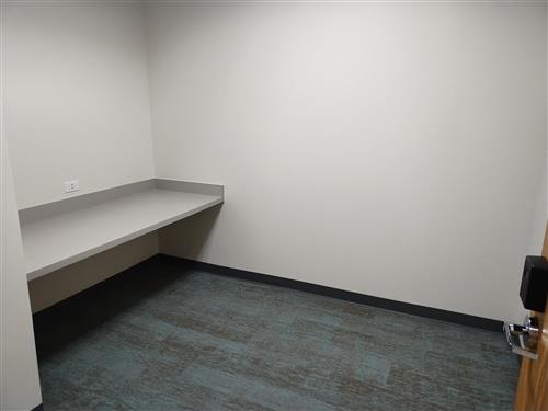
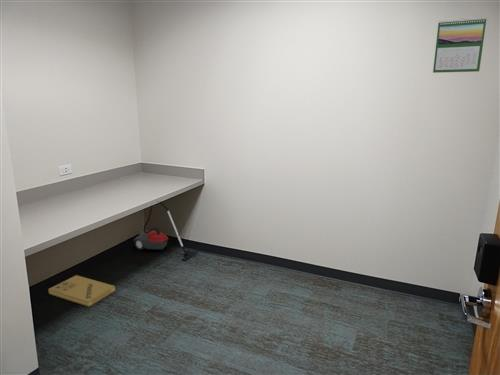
+ cardboard box [47,274,116,308]
+ calendar [432,17,487,74]
+ vacuum cleaner [133,201,199,262]
